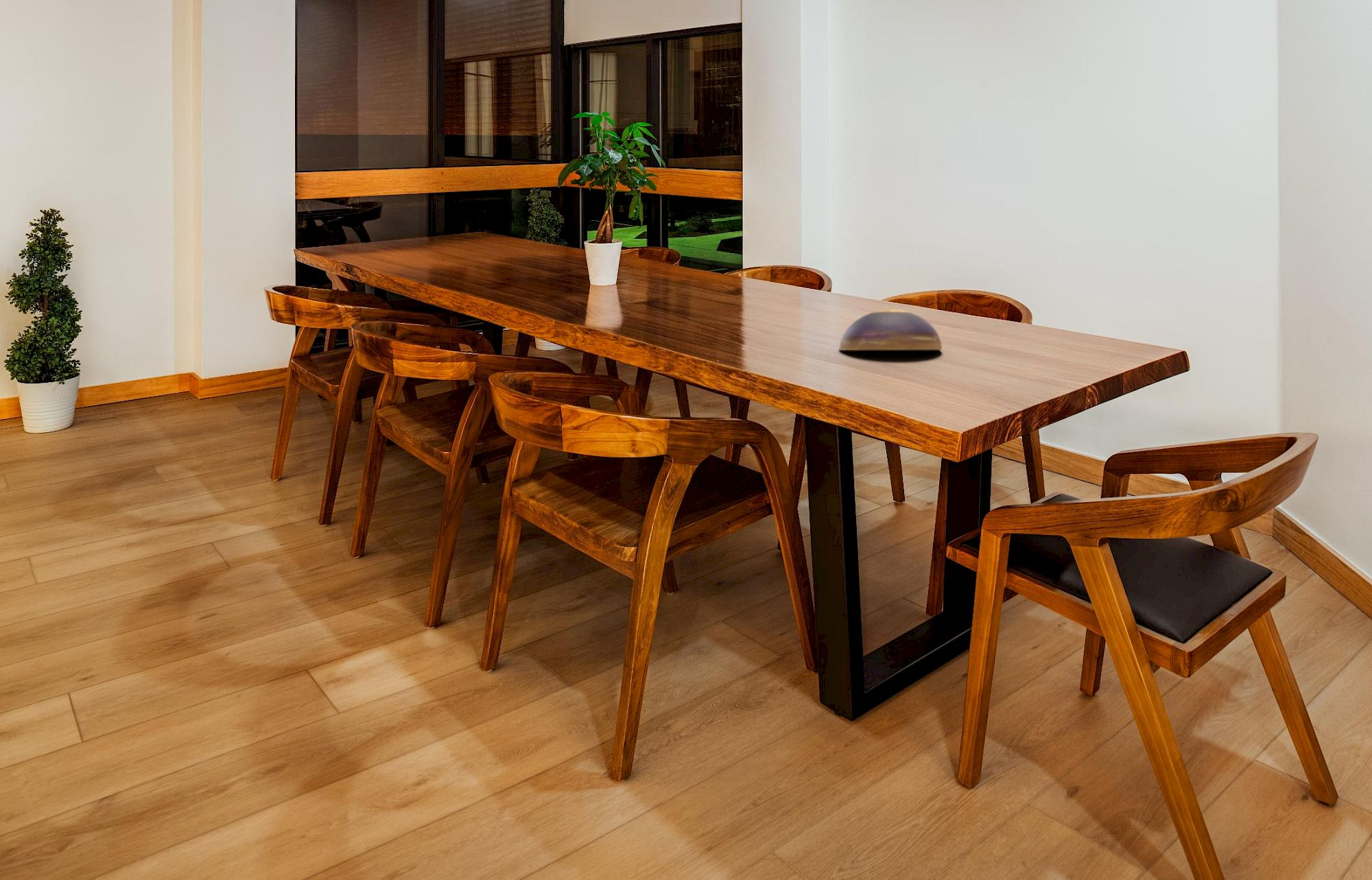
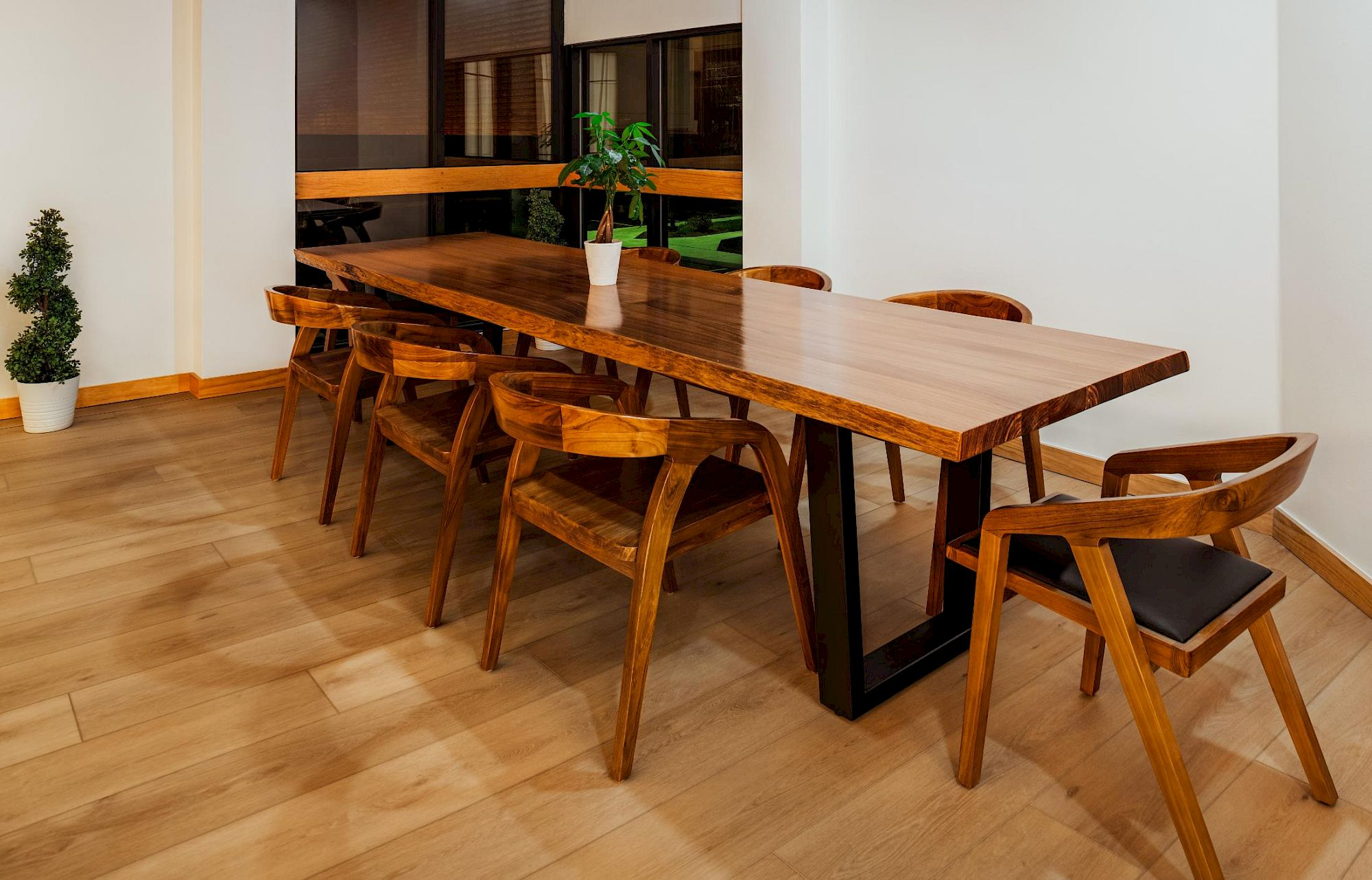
- decorative bowl [838,309,943,351]
